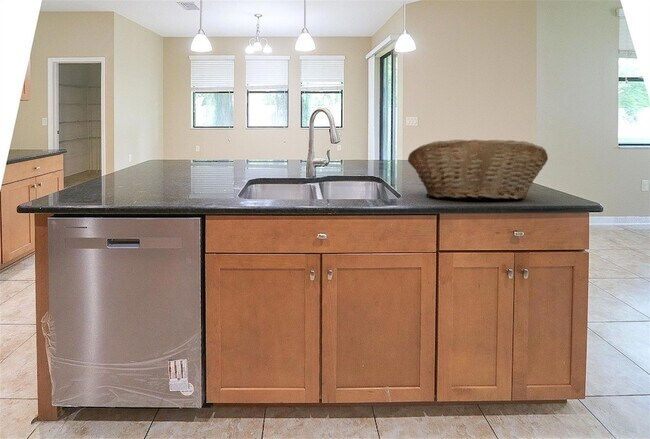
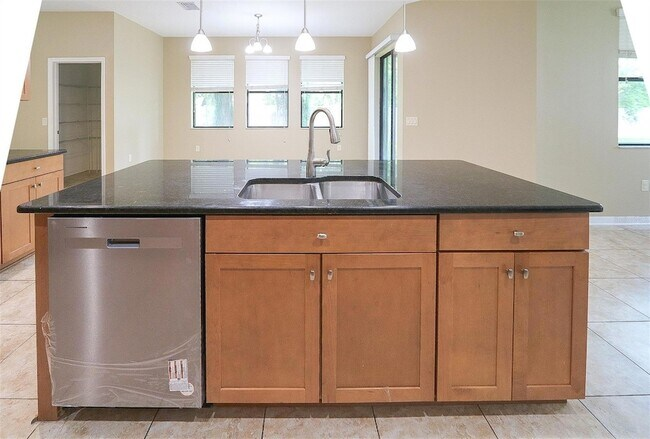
- fruit basket [407,139,549,200]
